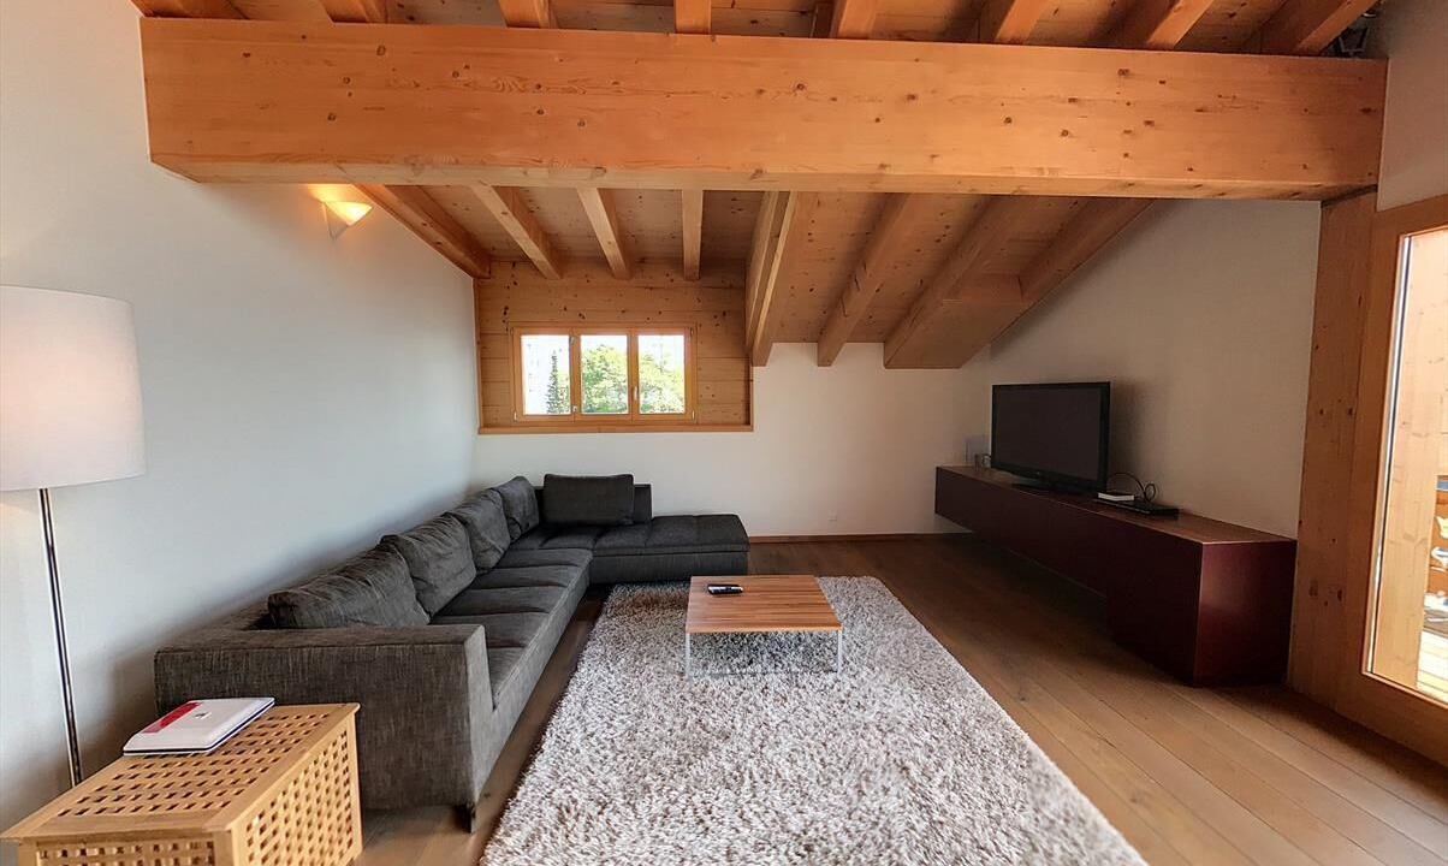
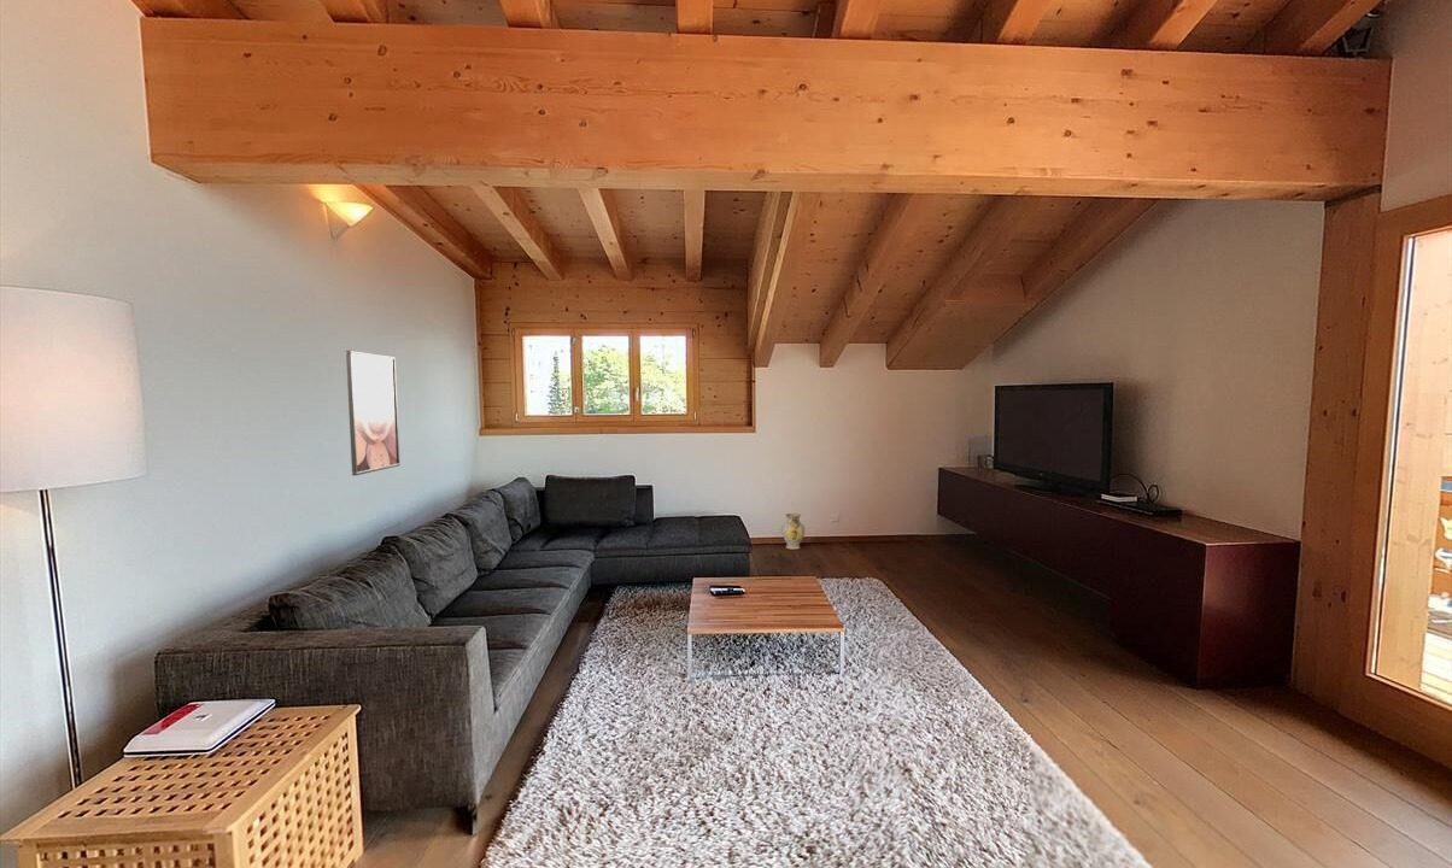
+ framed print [345,350,402,476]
+ ceramic jug [780,512,807,551]
